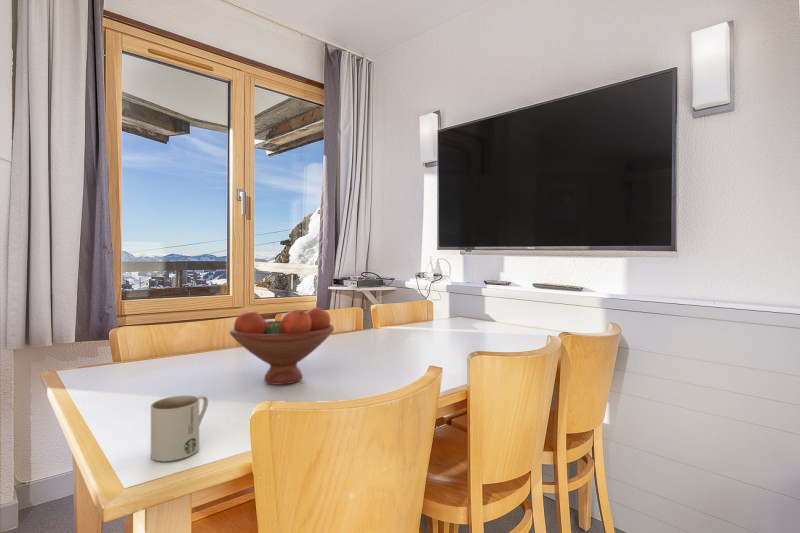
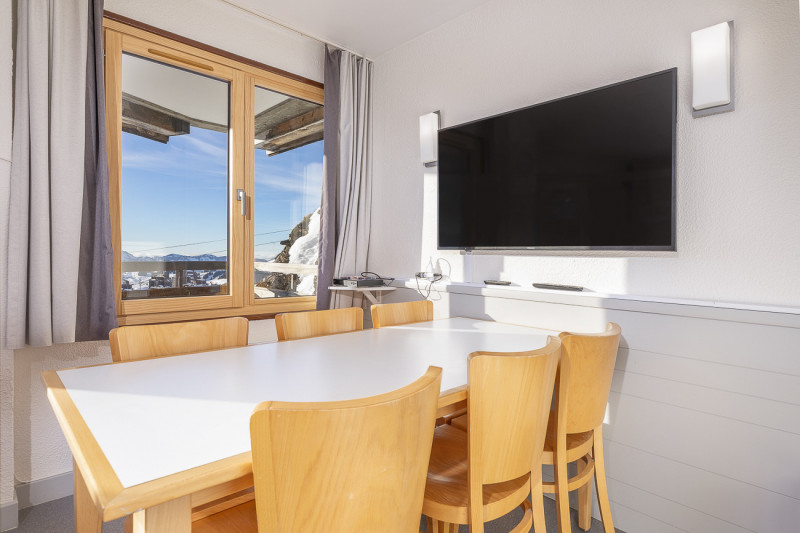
- mug [150,394,209,462]
- fruit bowl [229,306,335,386]
